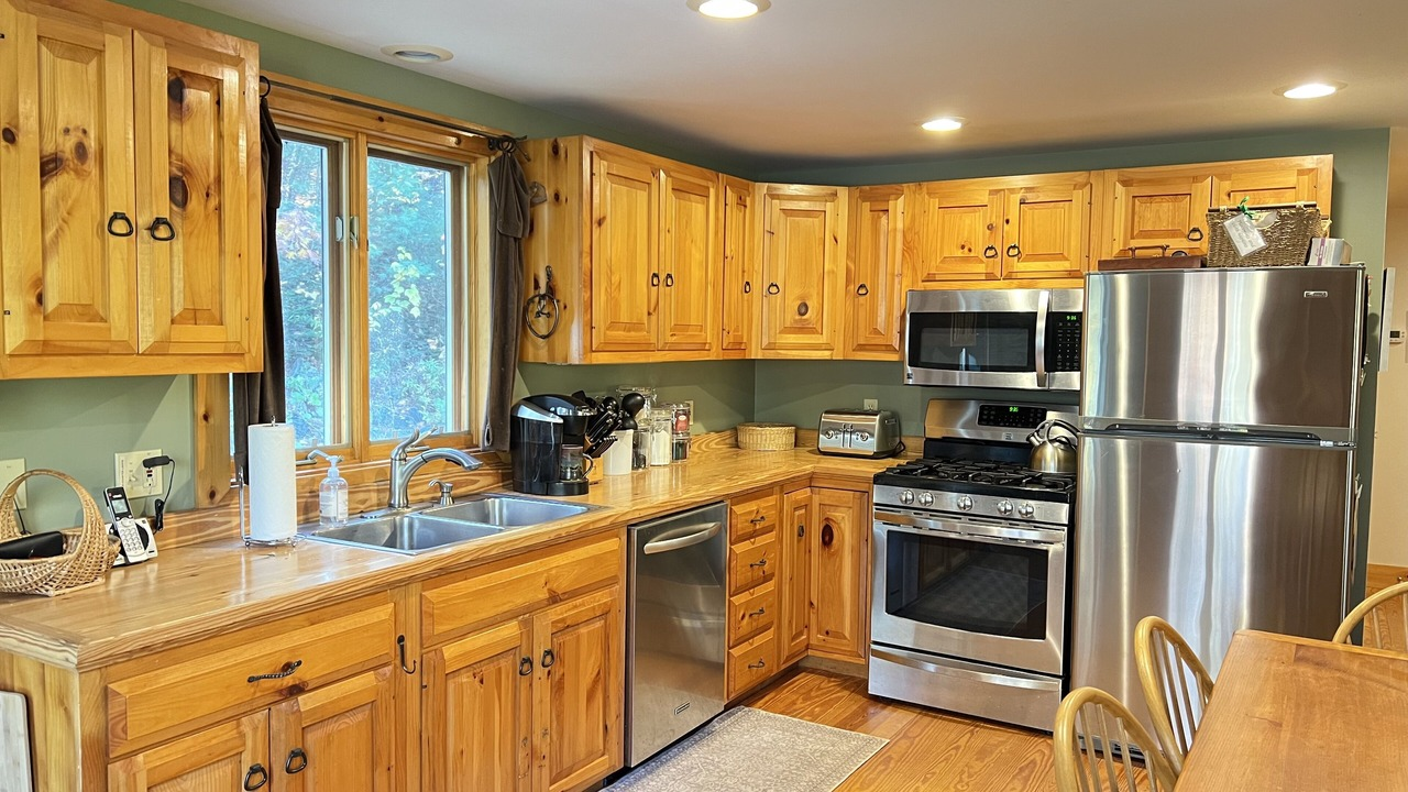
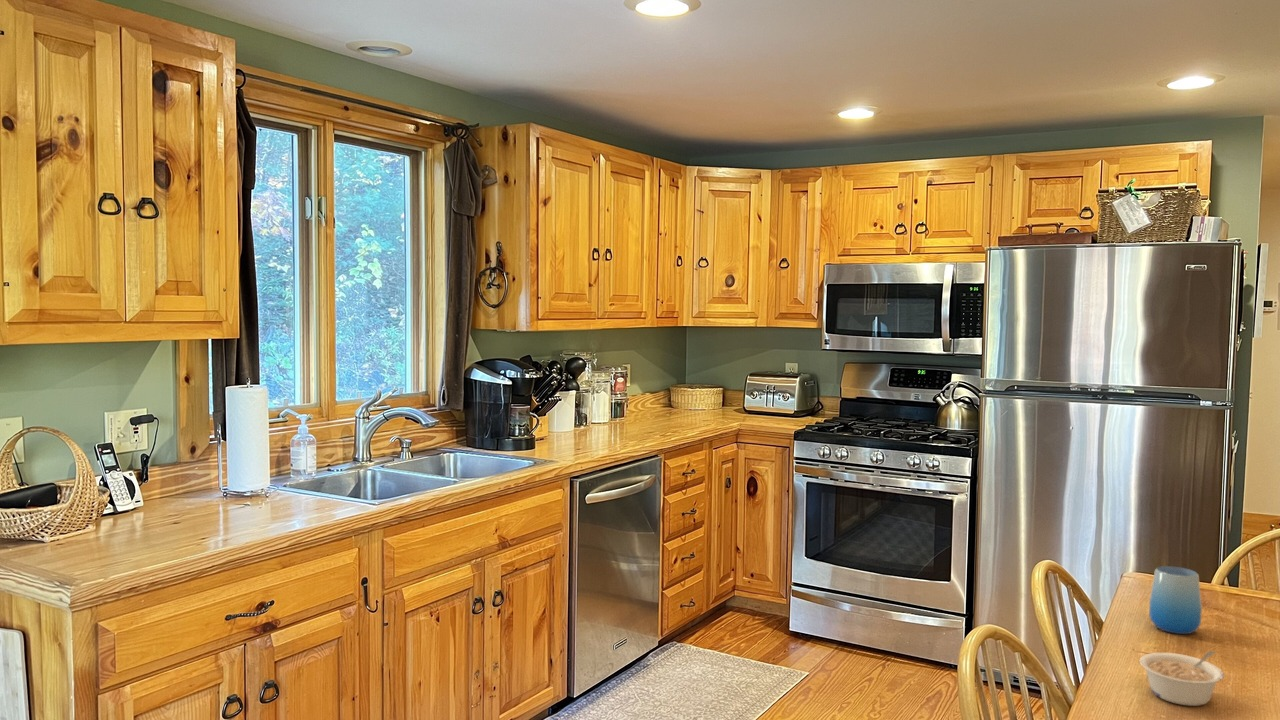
+ legume [1138,650,1225,707]
+ cup [1148,565,1203,635]
